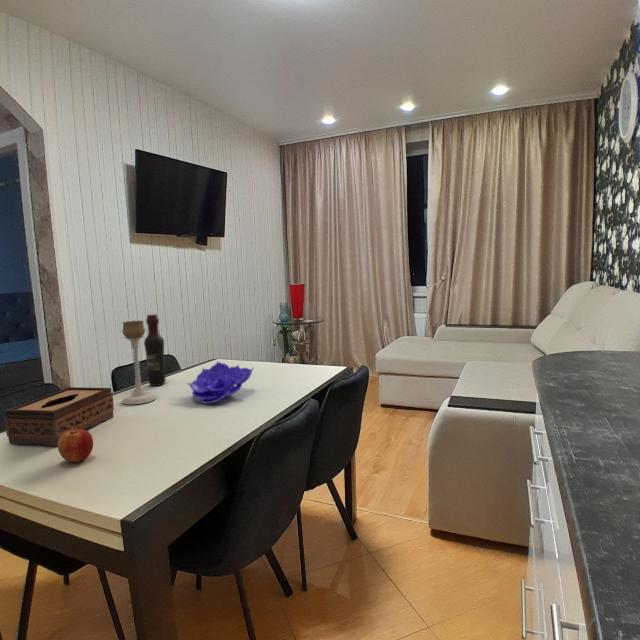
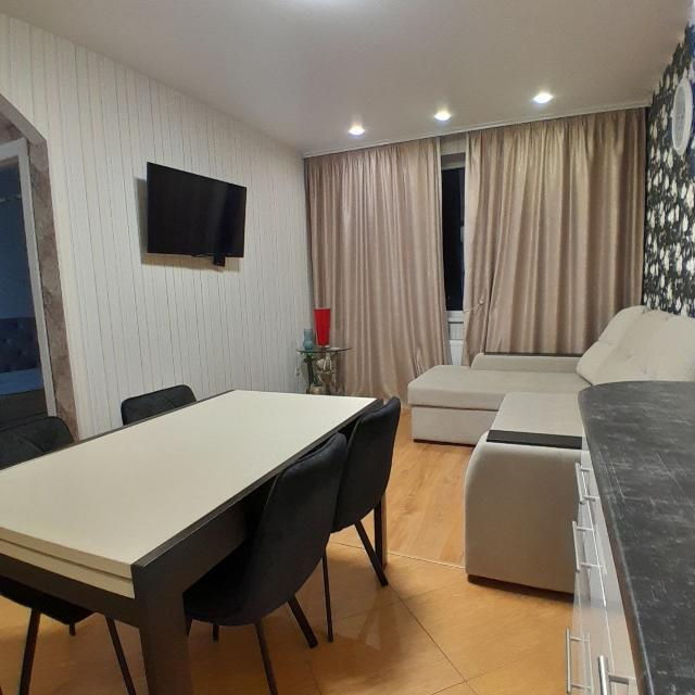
- tissue box [4,386,115,447]
- candle holder [121,319,158,406]
- apple [57,429,94,463]
- decorative bowl [186,359,255,404]
- wine bottle [143,313,166,387]
